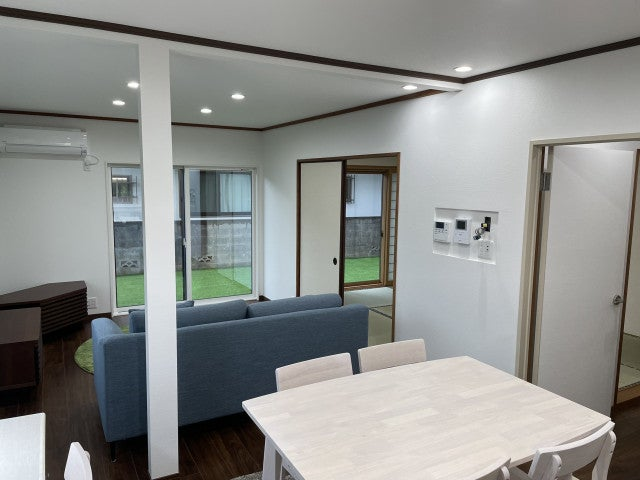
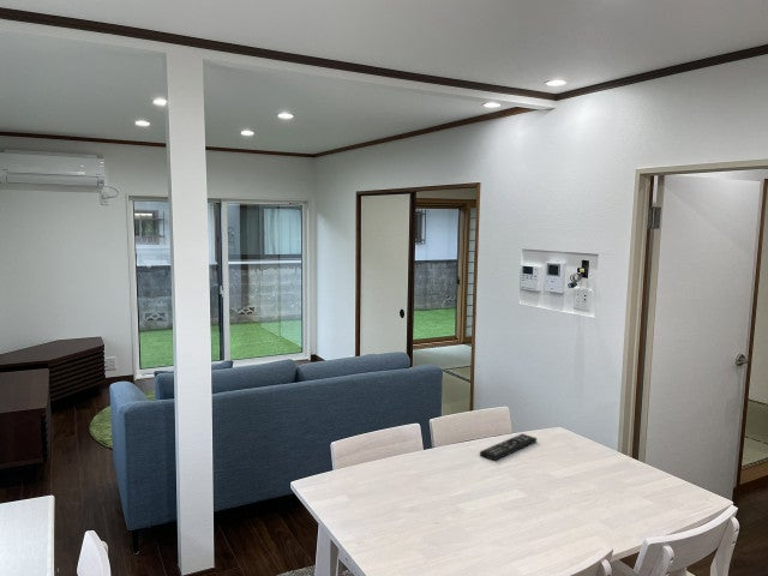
+ remote control [479,432,538,462]
